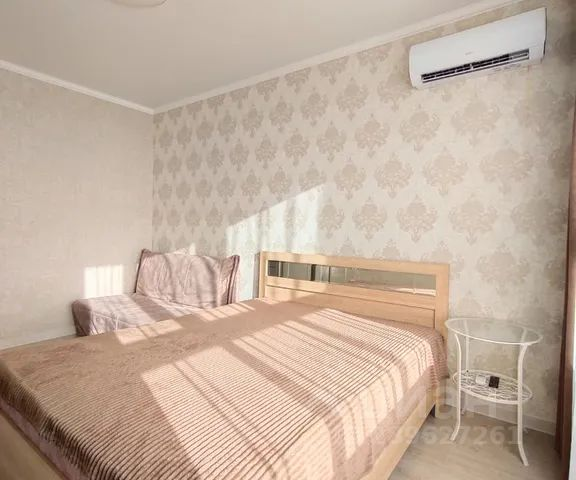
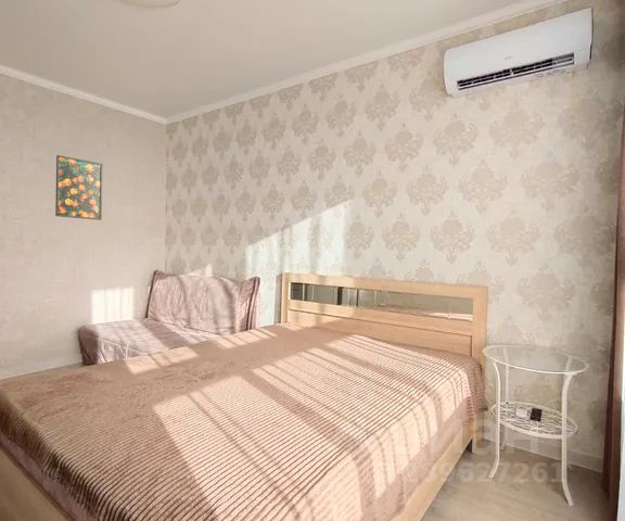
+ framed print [54,154,103,221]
